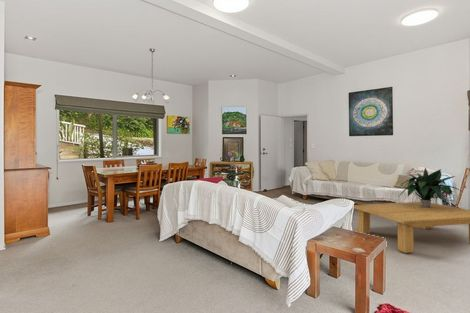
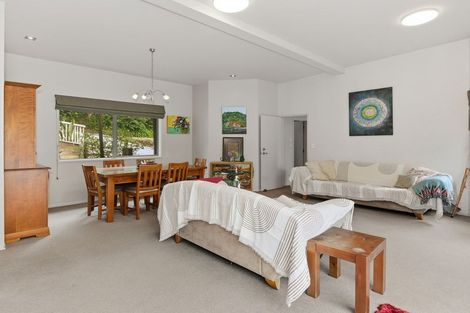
- coffee table [353,201,470,254]
- potted plant [398,167,463,208]
